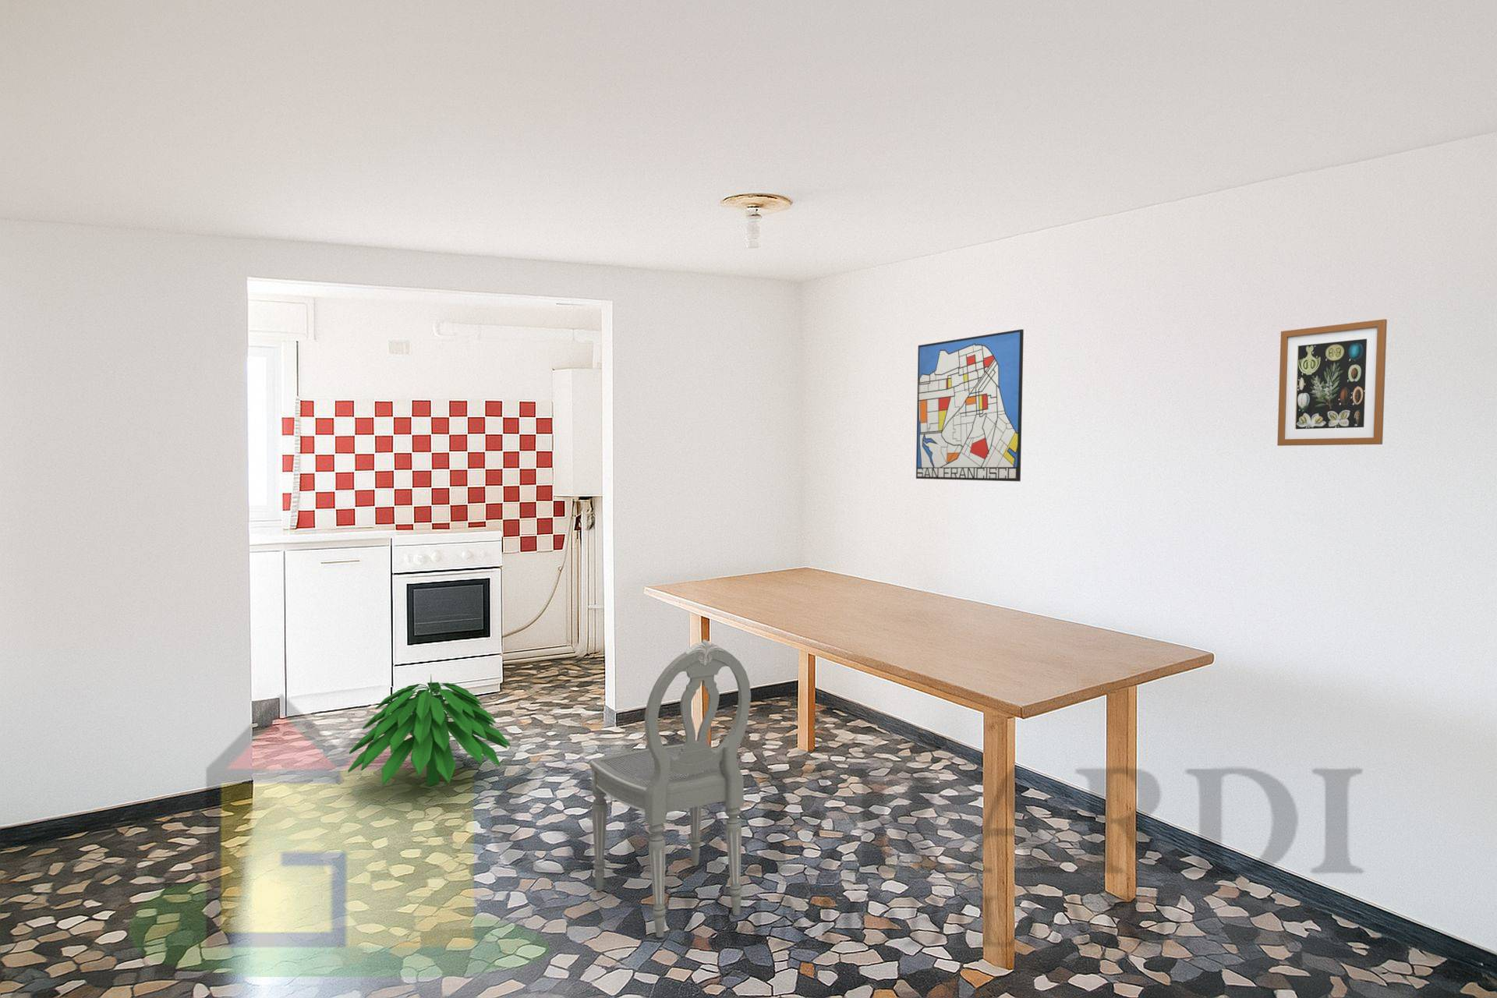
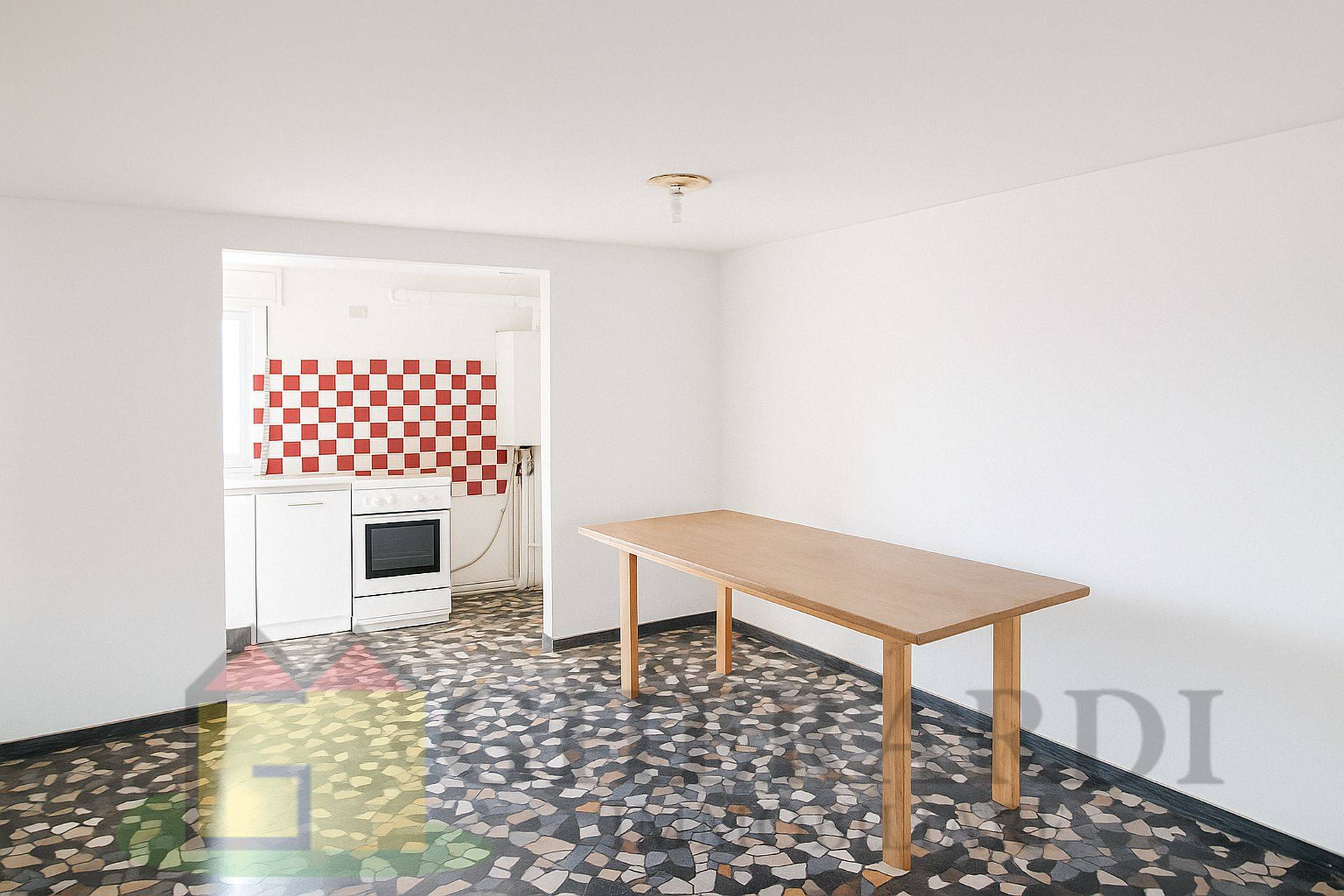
- wall art [1276,319,1388,447]
- indoor plant [348,674,510,786]
- wall art [916,329,1025,482]
- dining chair [588,638,752,938]
